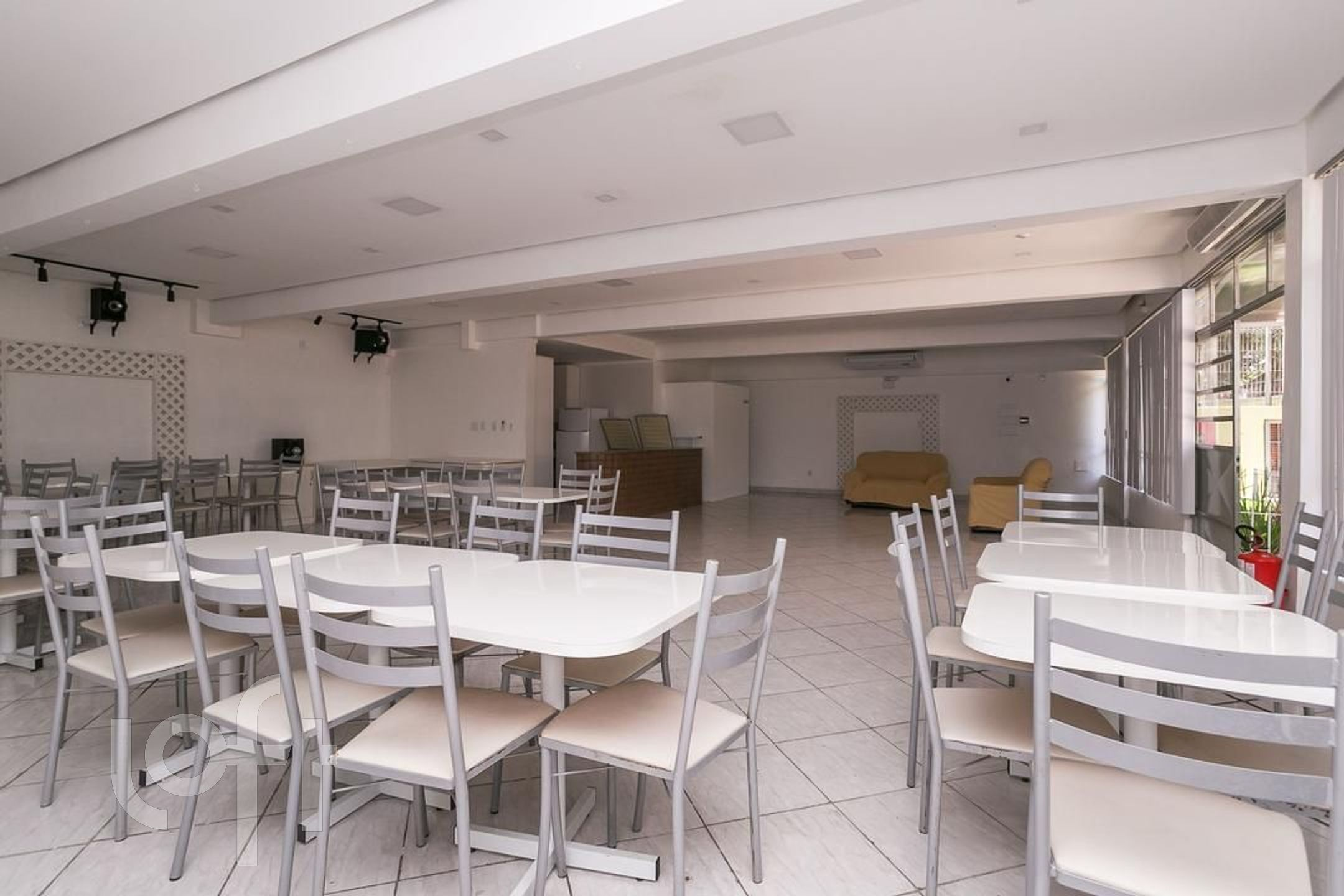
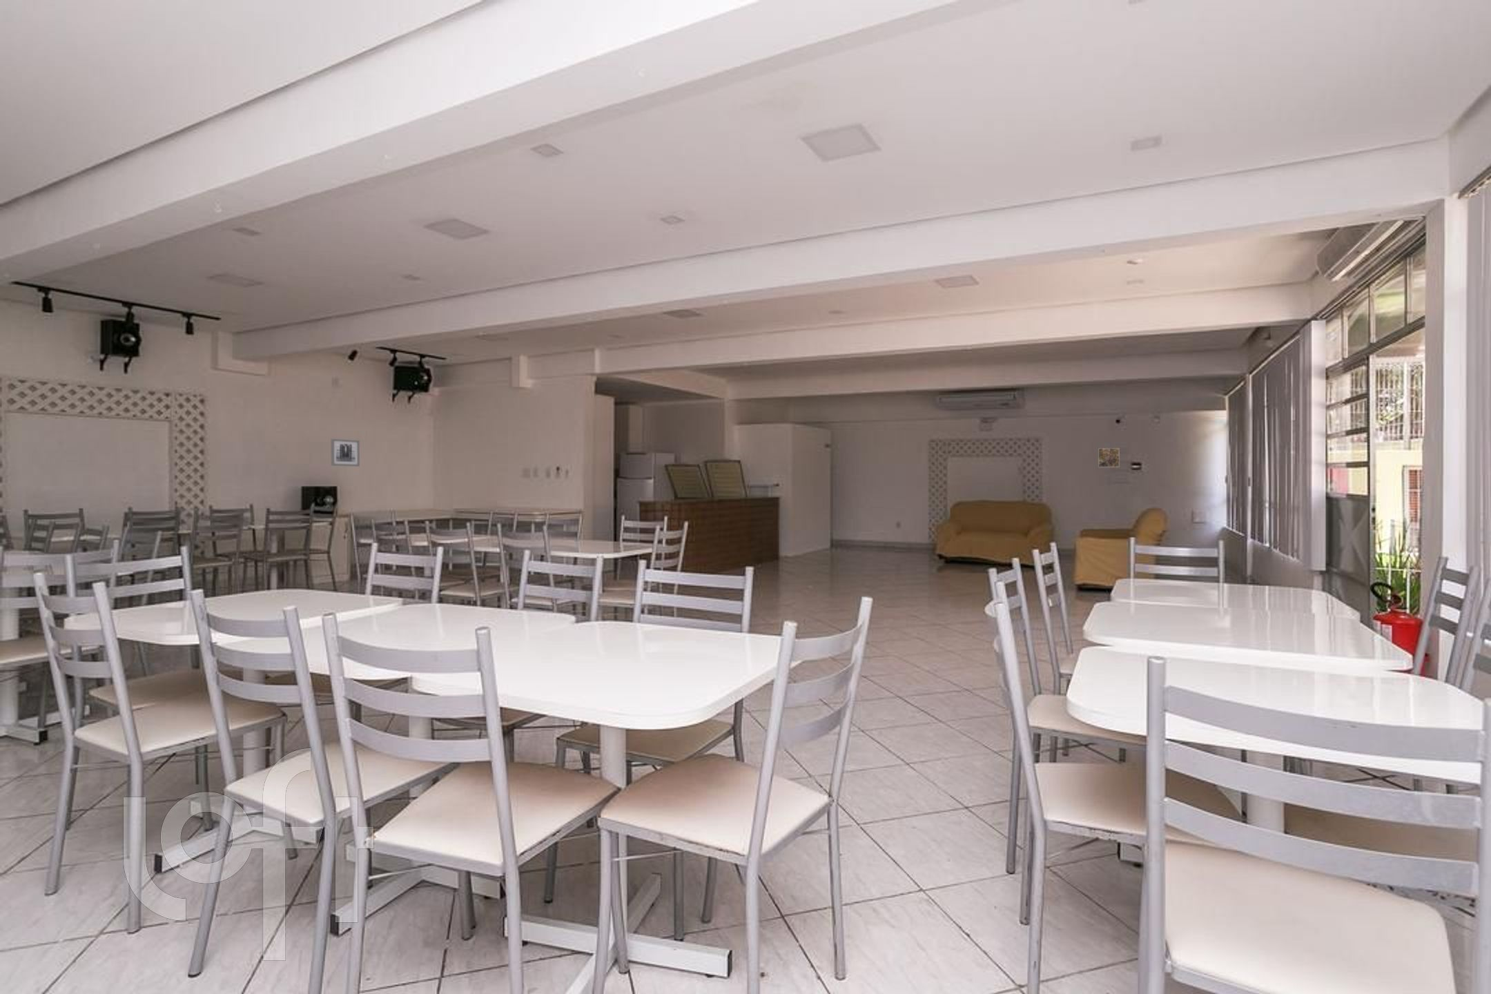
+ wall art [331,438,361,467]
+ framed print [1097,447,1120,468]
